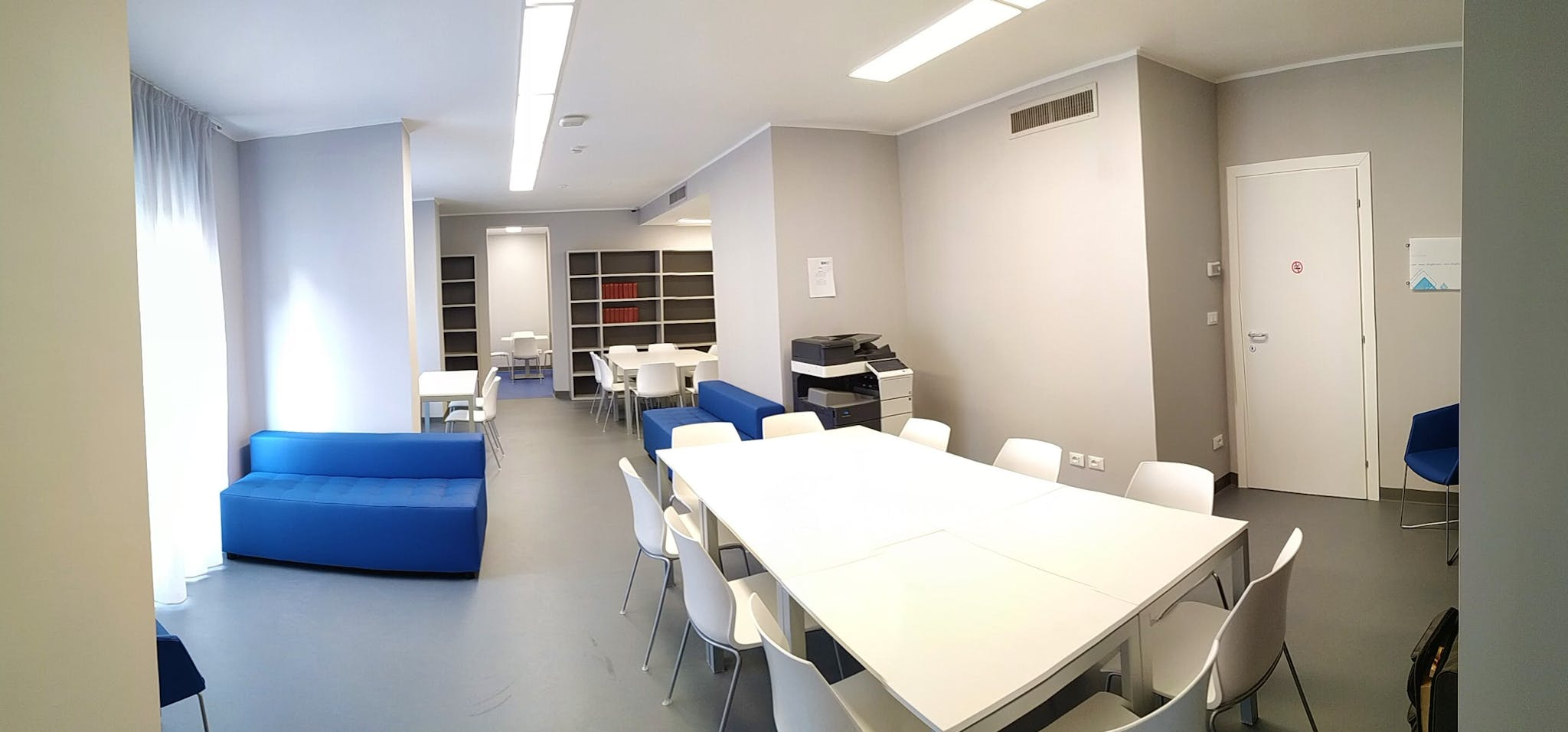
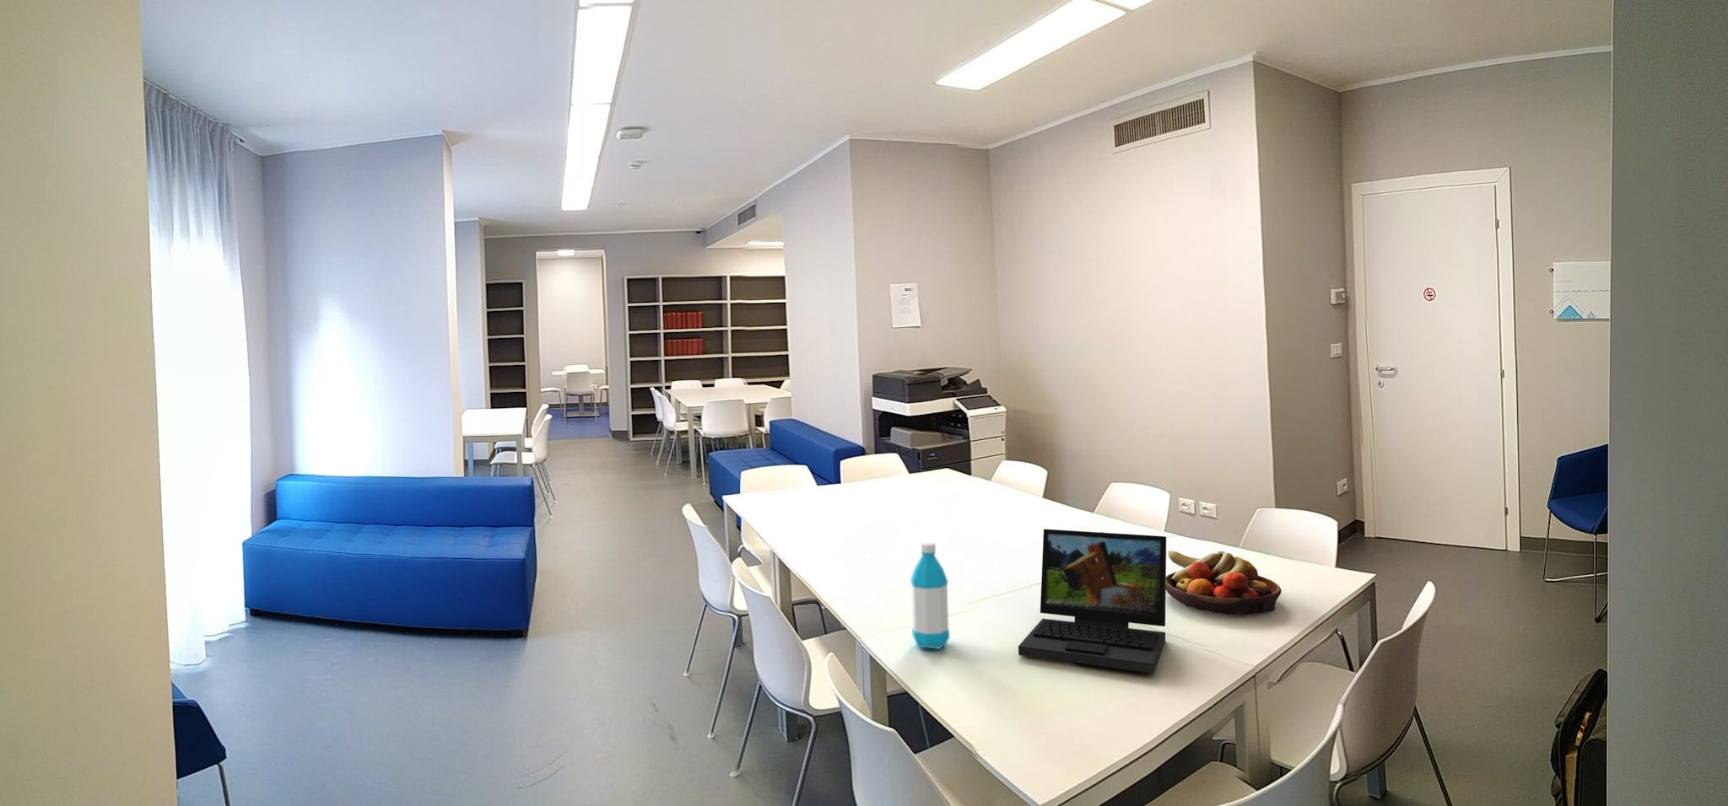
+ fruit bowl [1166,549,1283,617]
+ water bottle [909,542,950,650]
+ laptop [1017,527,1167,675]
